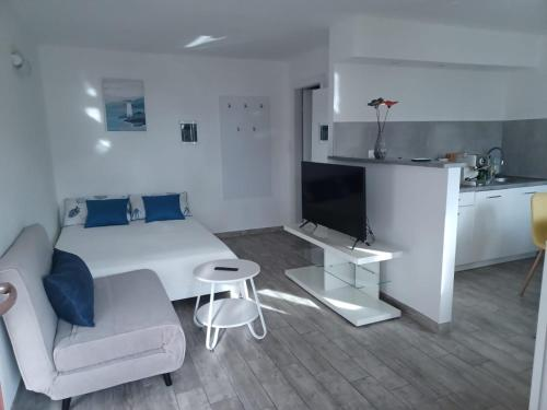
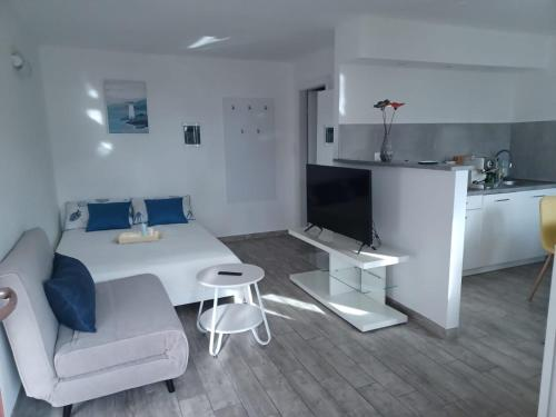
+ serving tray [113,221,165,245]
